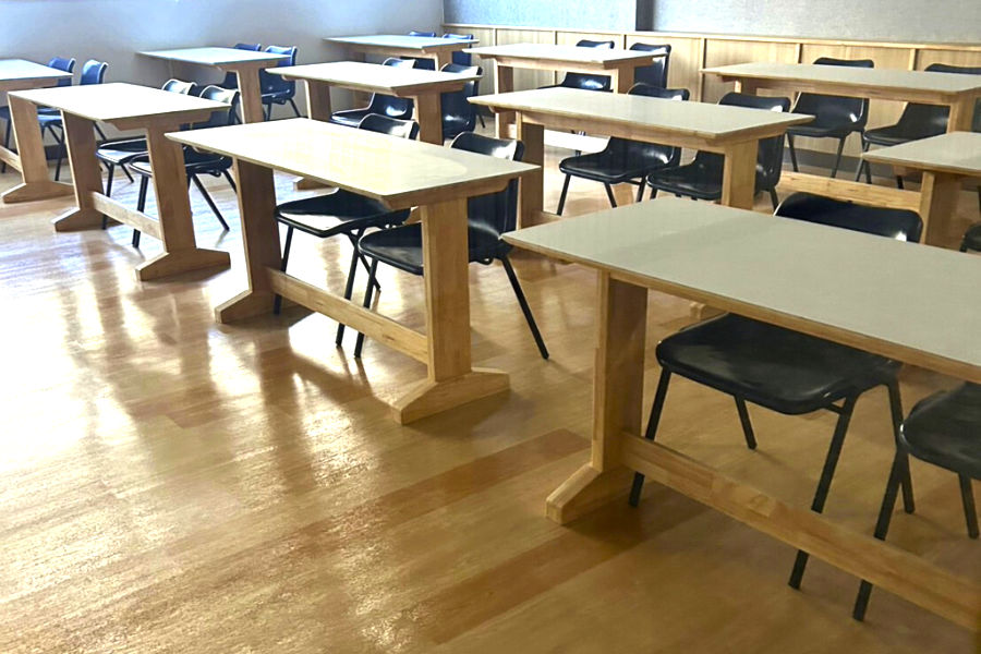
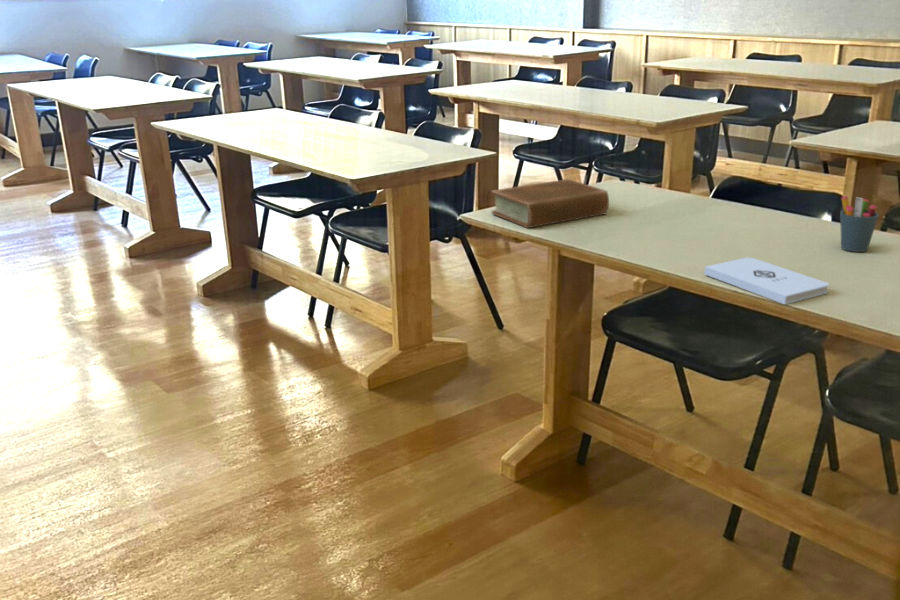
+ pen holder [839,195,880,253]
+ notepad [704,257,830,305]
+ book [491,178,610,229]
